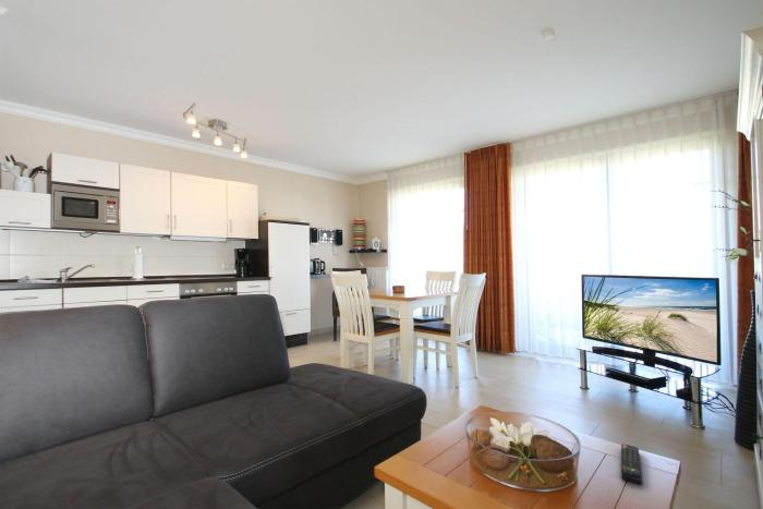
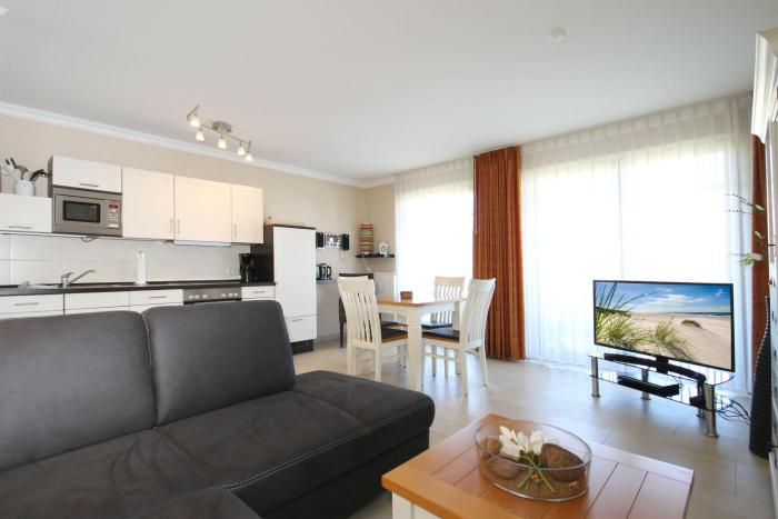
- remote control [620,443,643,485]
